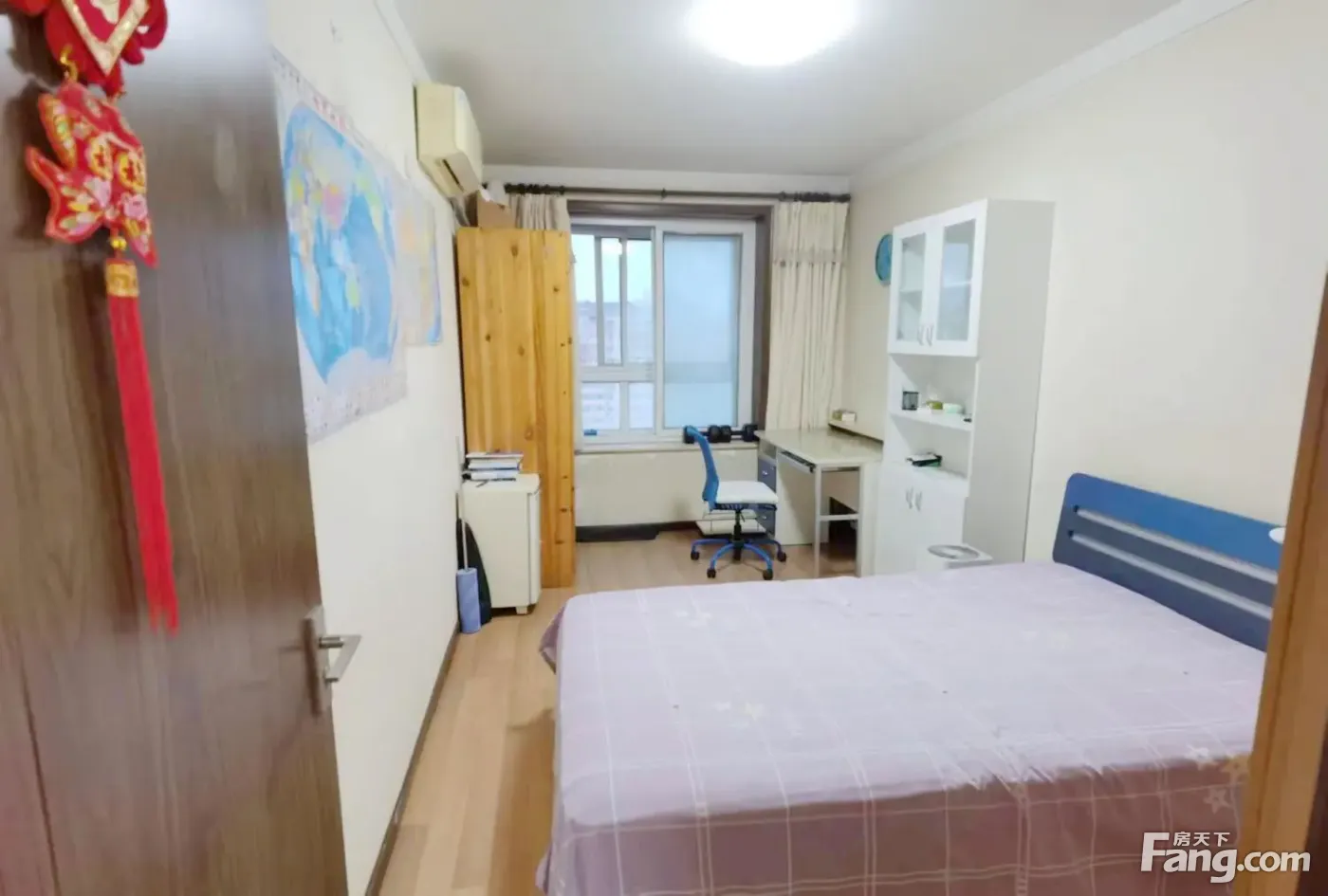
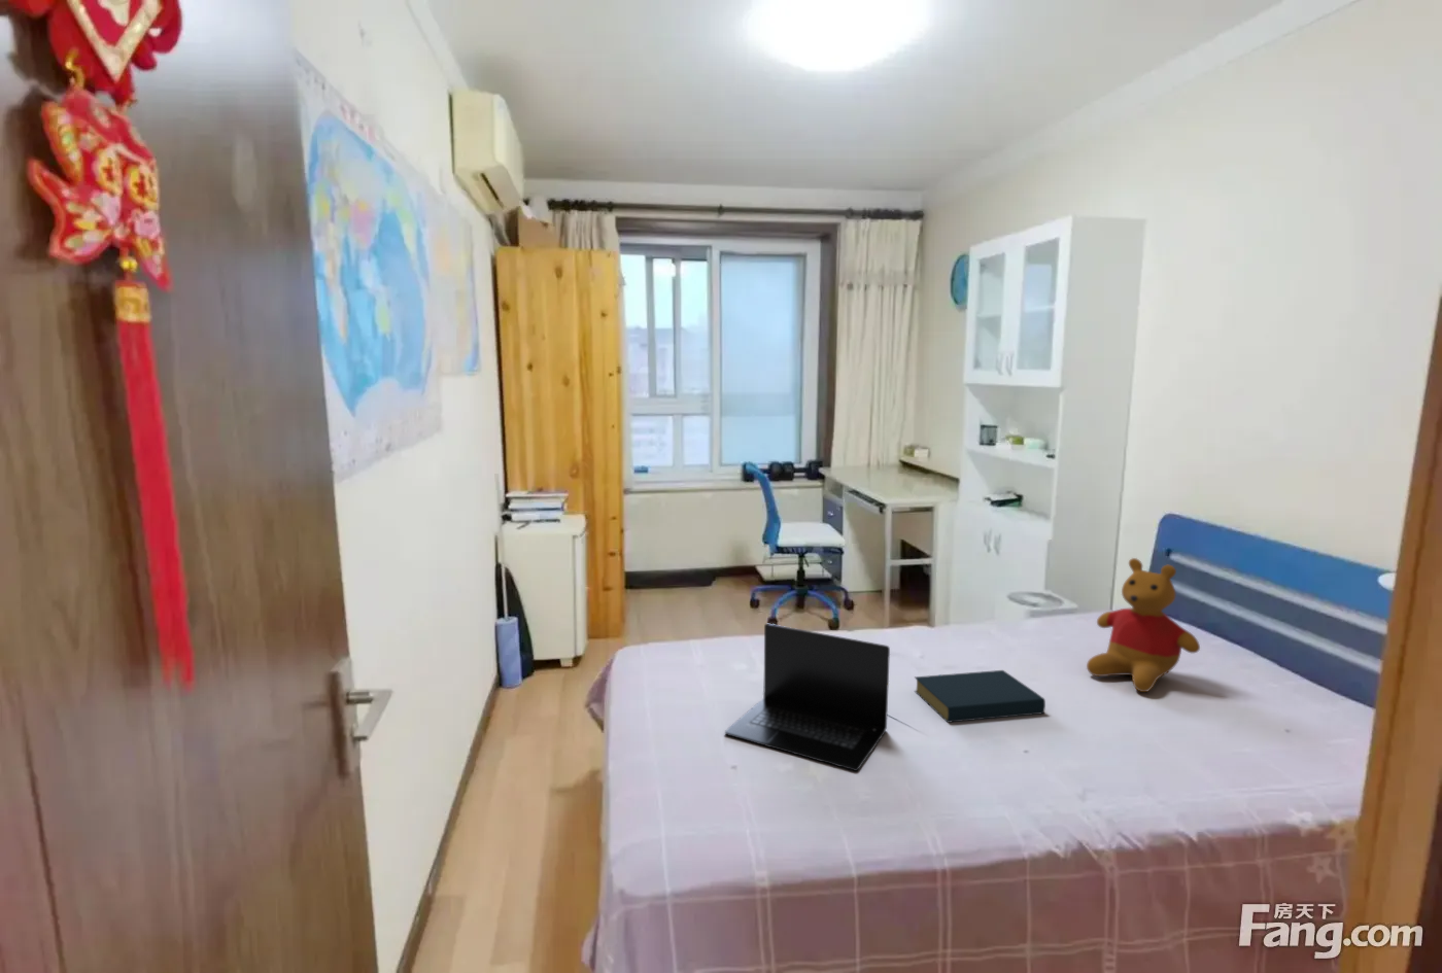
+ hardback book [913,669,1047,724]
+ laptop [724,623,891,772]
+ teddy bear [1086,557,1201,693]
